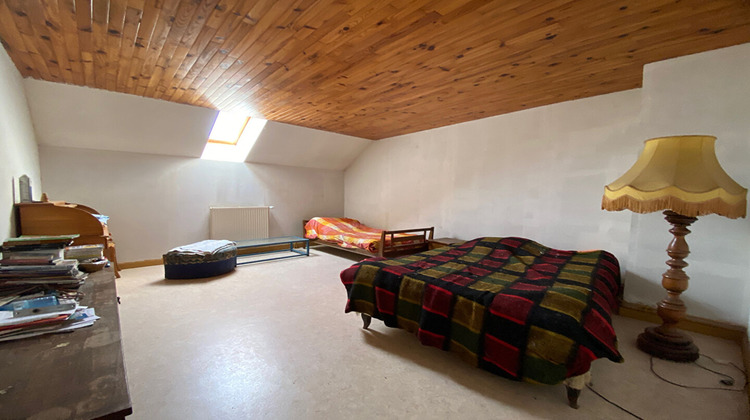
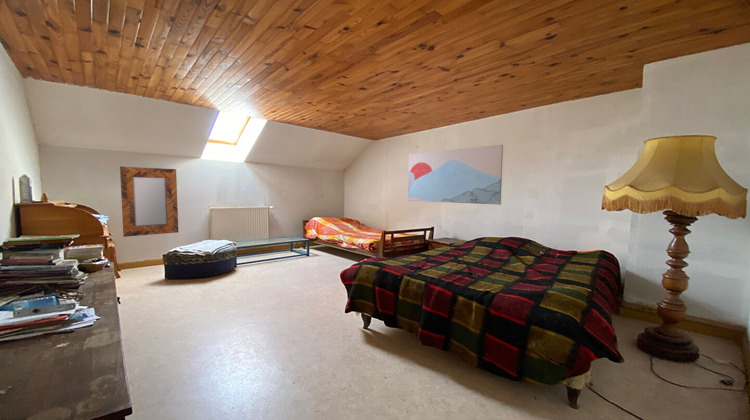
+ home mirror [119,166,179,238]
+ wall art [407,144,504,206]
